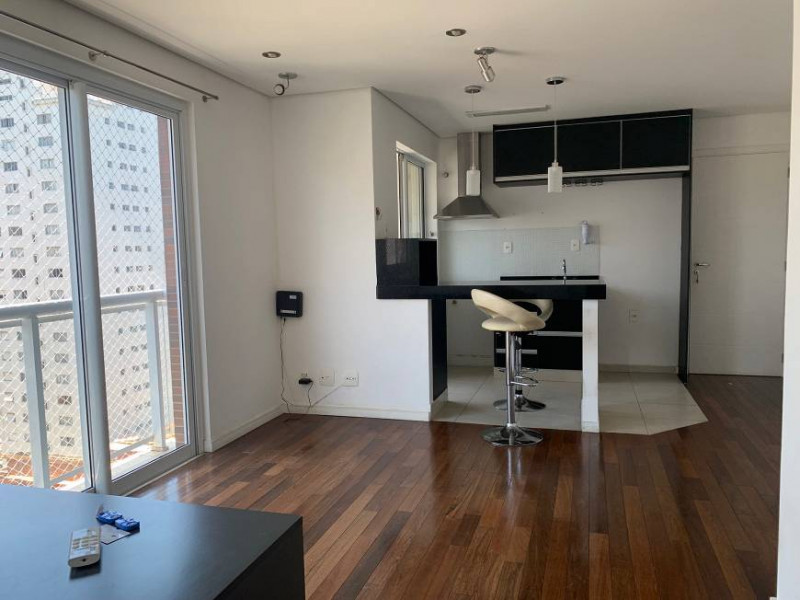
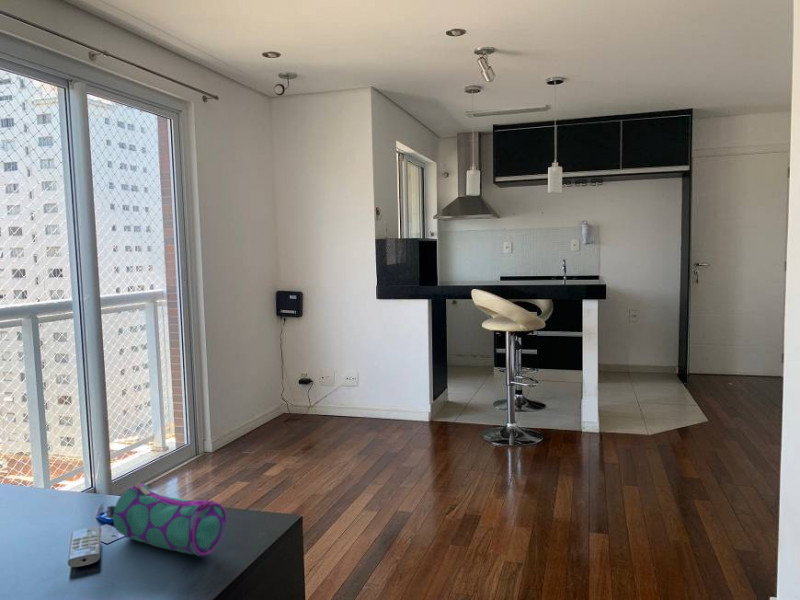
+ pencil case [105,482,228,557]
